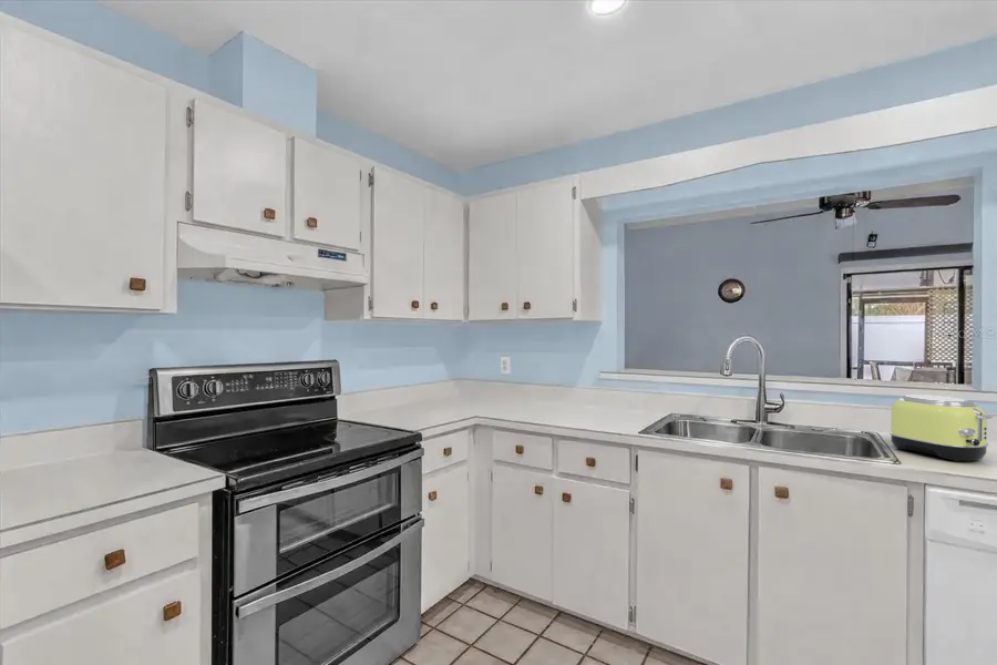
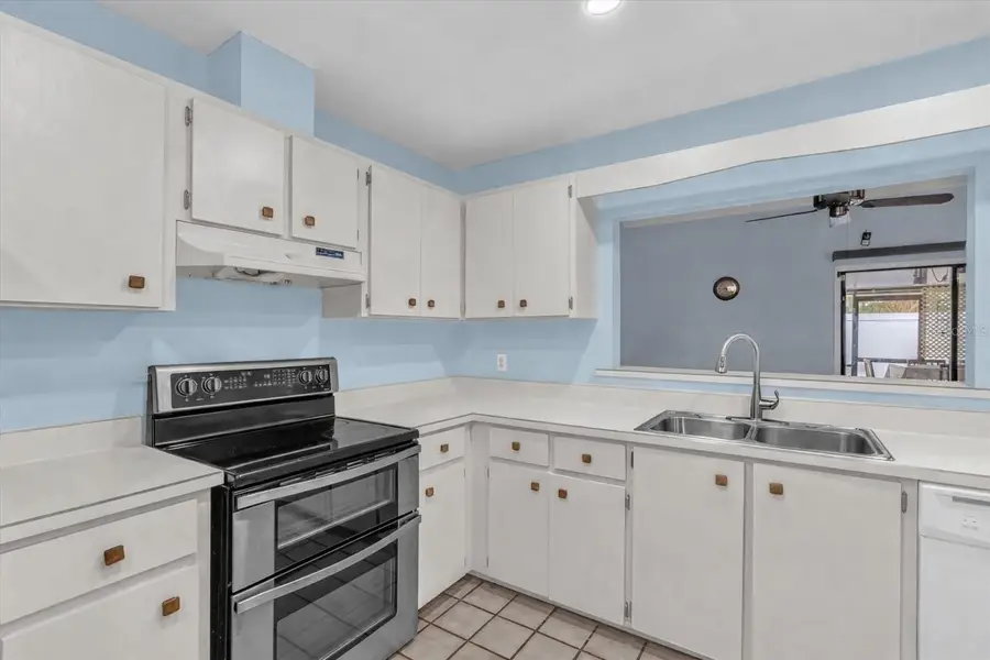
- toaster [888,393,994,462]
